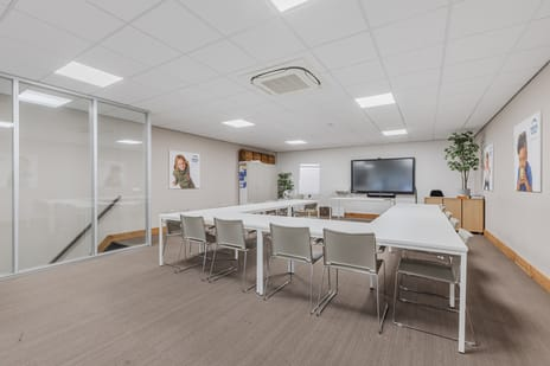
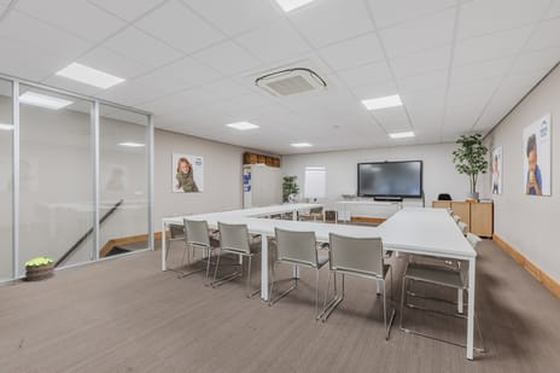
+ potted plant [24,256,56,282]
